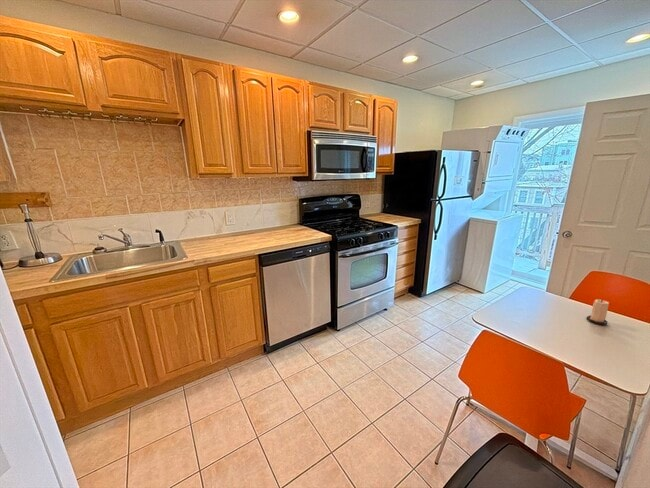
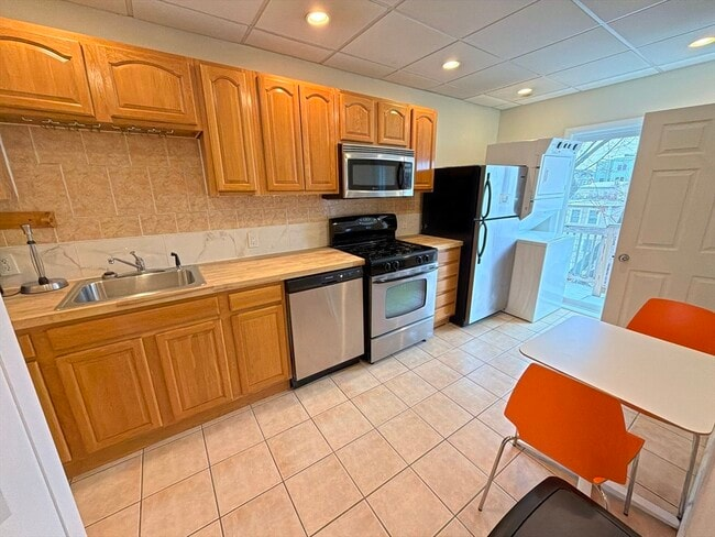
- candle [585,298,610,326]
